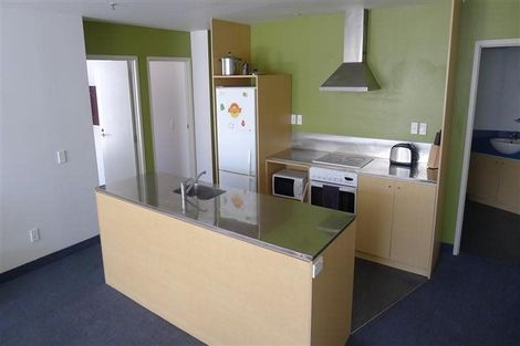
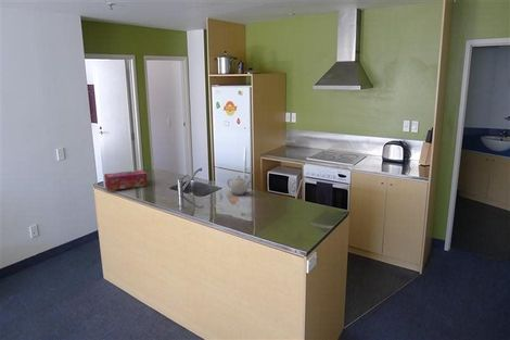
+ teapot [227,175,252,196]
+ tissue box [103,169,149,191]
